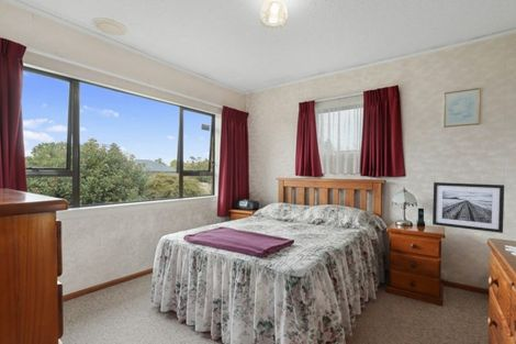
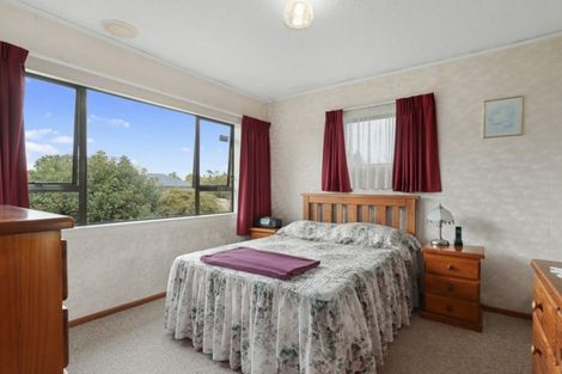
- wall art [431,181,505,234]
